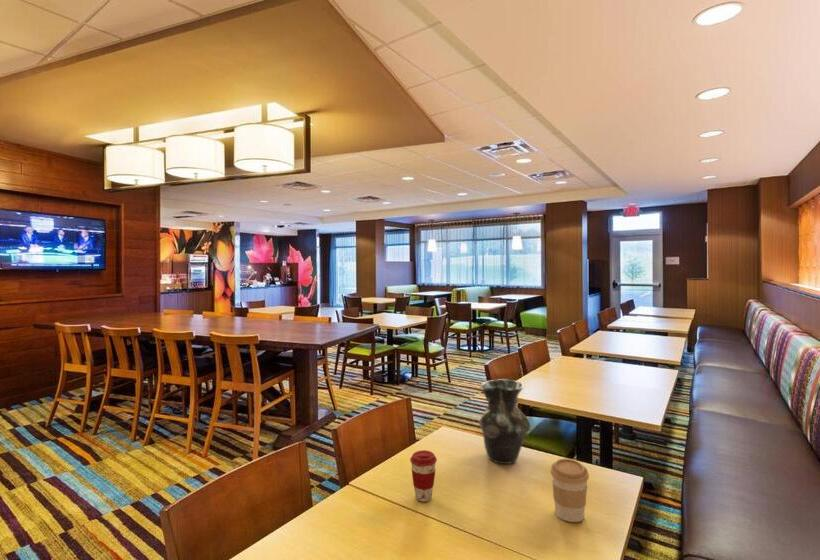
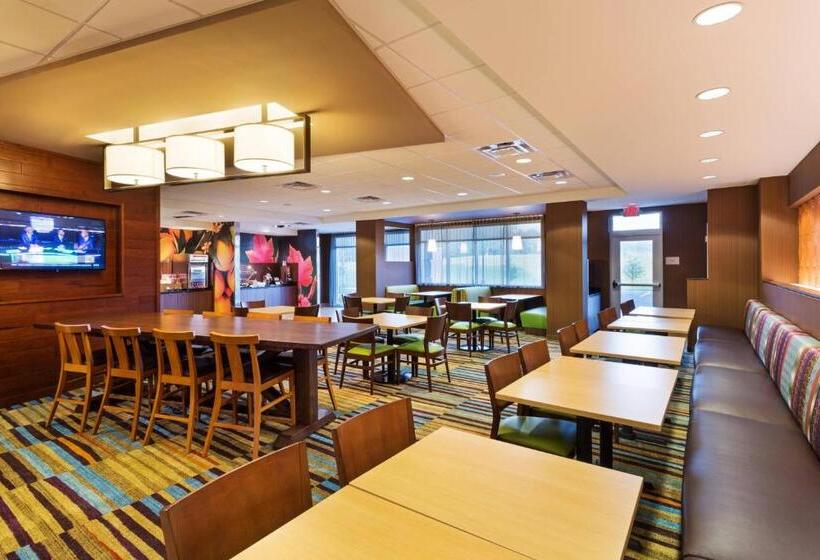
- coffee cup [549,458,590,523]
- coffee cup [409,449,438,502]
- vase [478,378,532,465]
